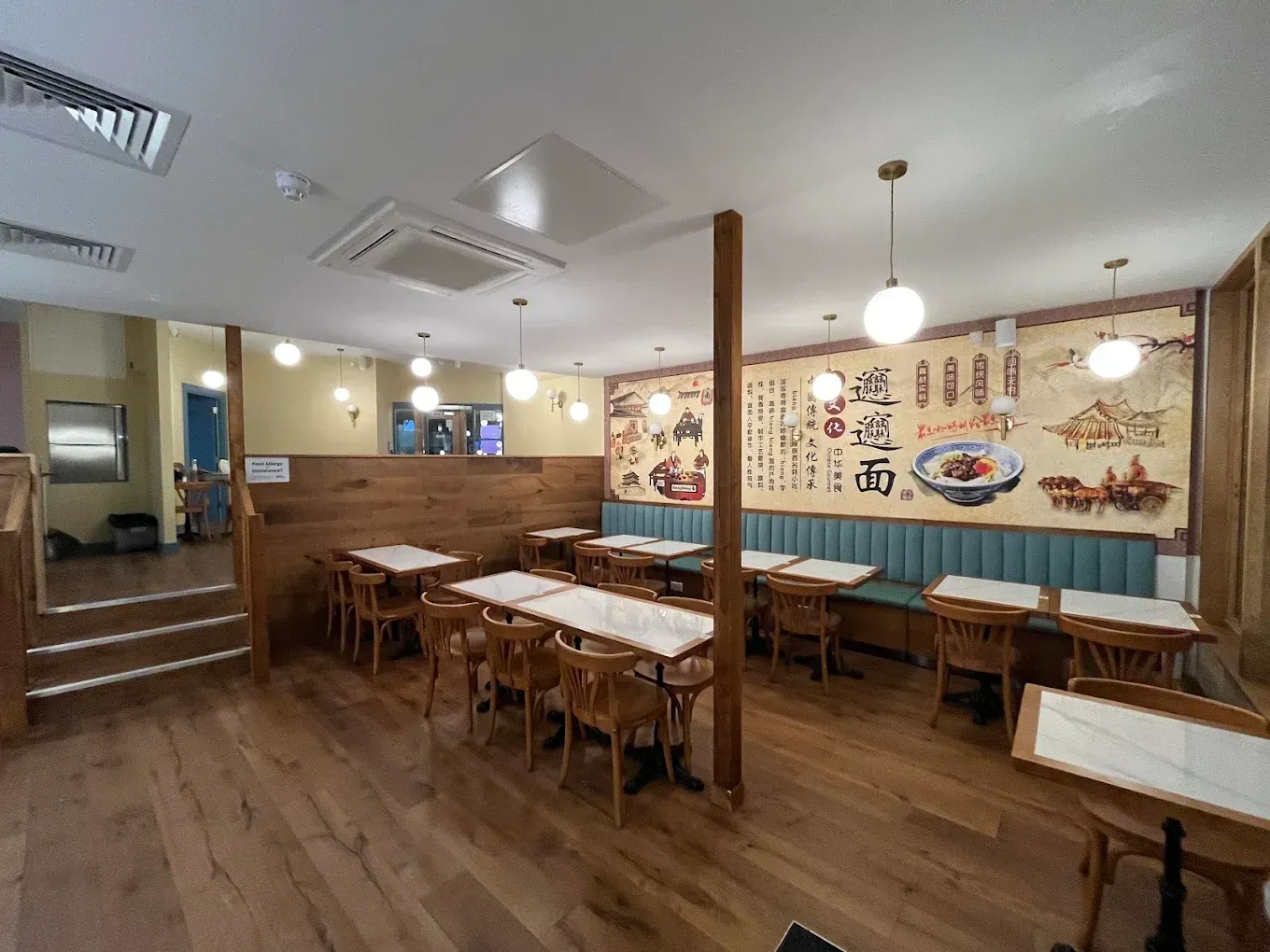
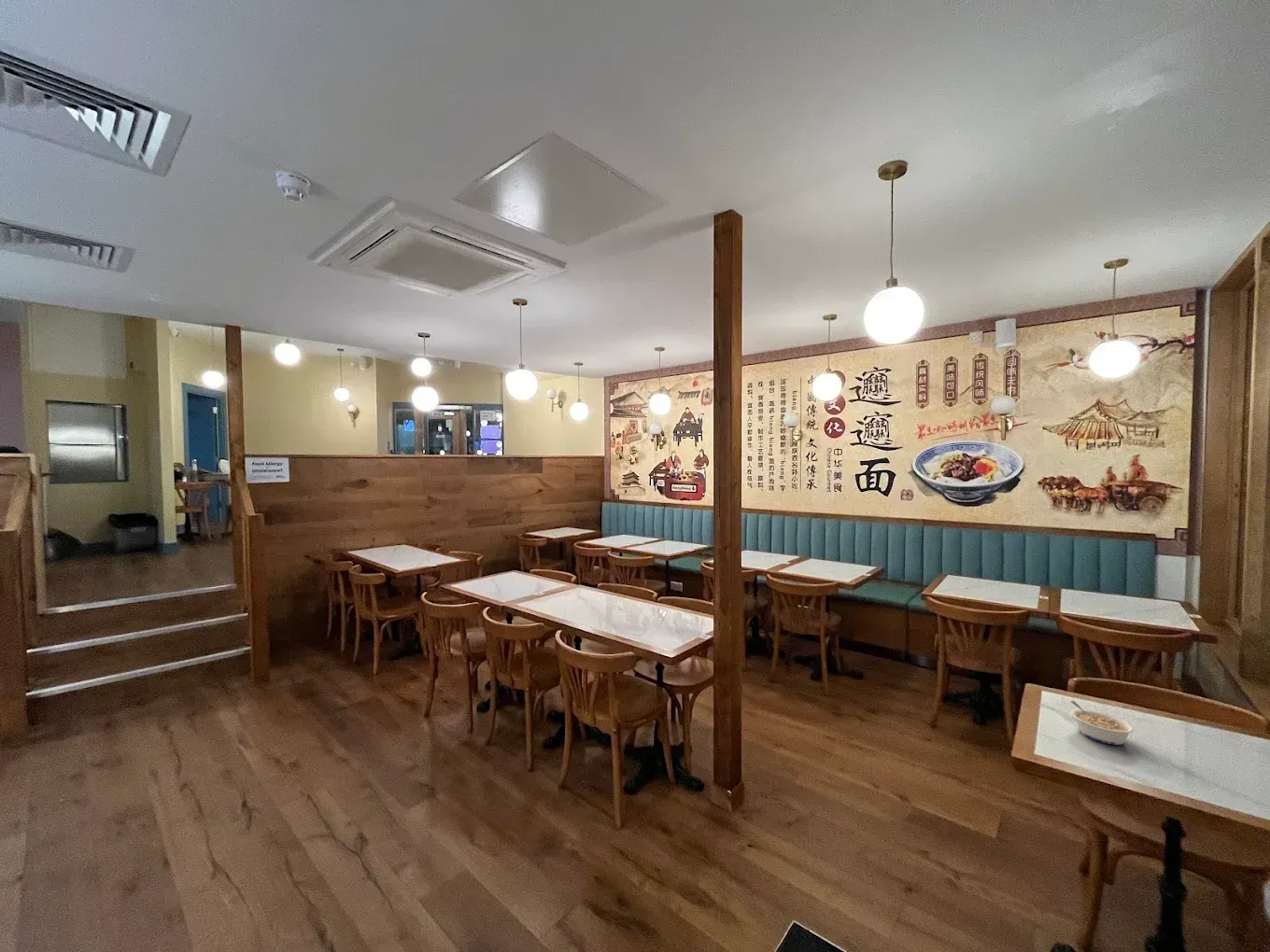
+ legume [1069,700,1136,746]
